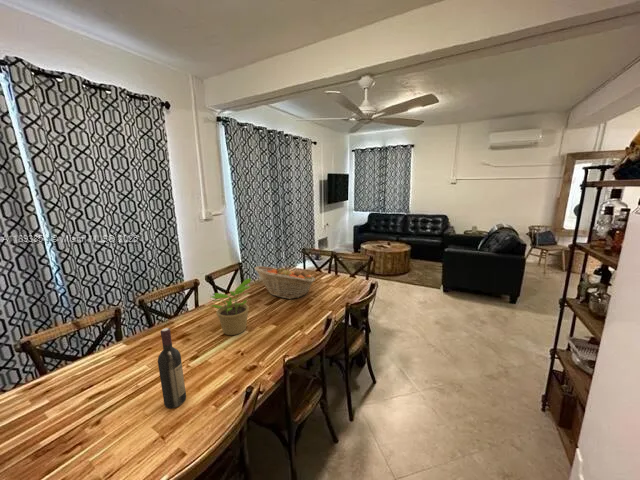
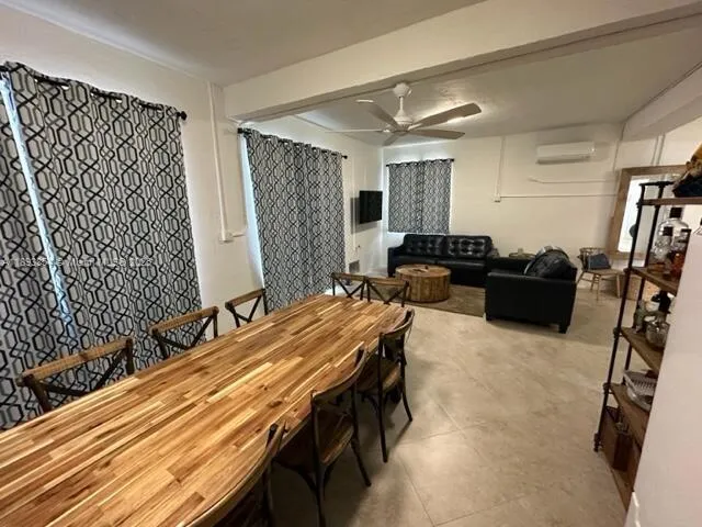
- potted plant [210,277,252,336]
- fruit basket [254,265,316,300]
- wine bottle [157,327,187,410]
